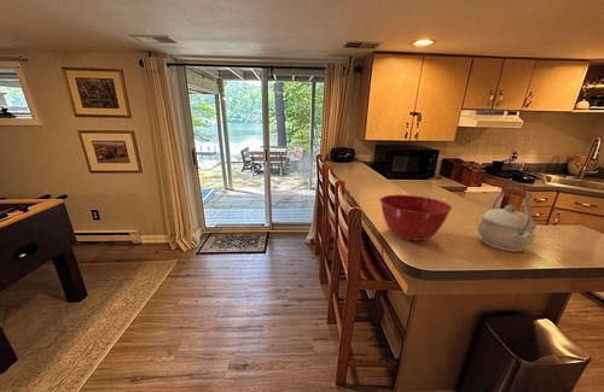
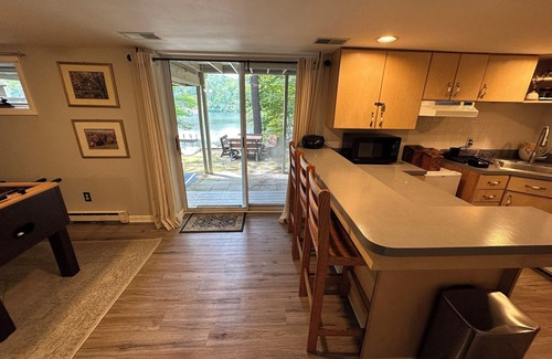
- mixing bowl [379,194,453,242]
- kettle [476,183,538,253]
